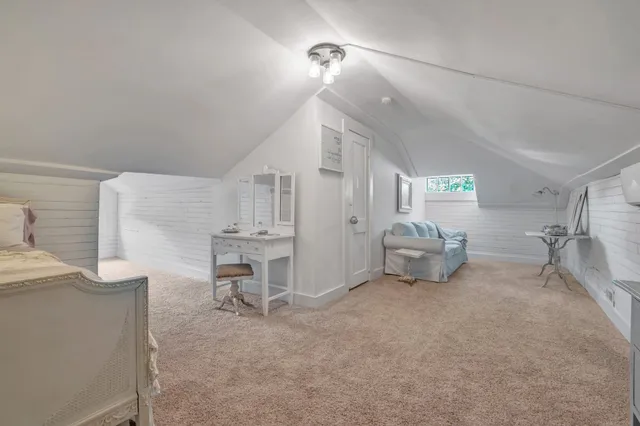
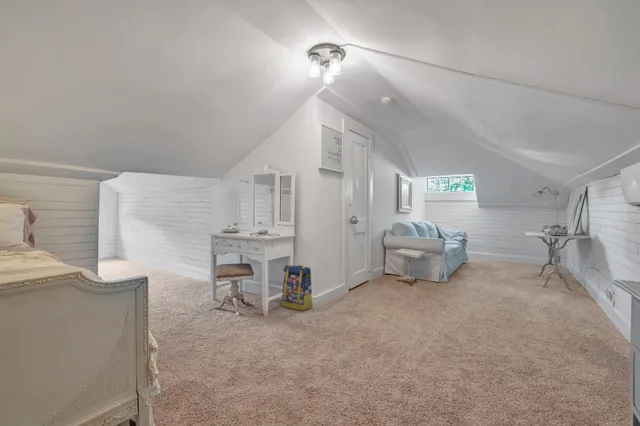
+ backpack [281,264,313,312]
